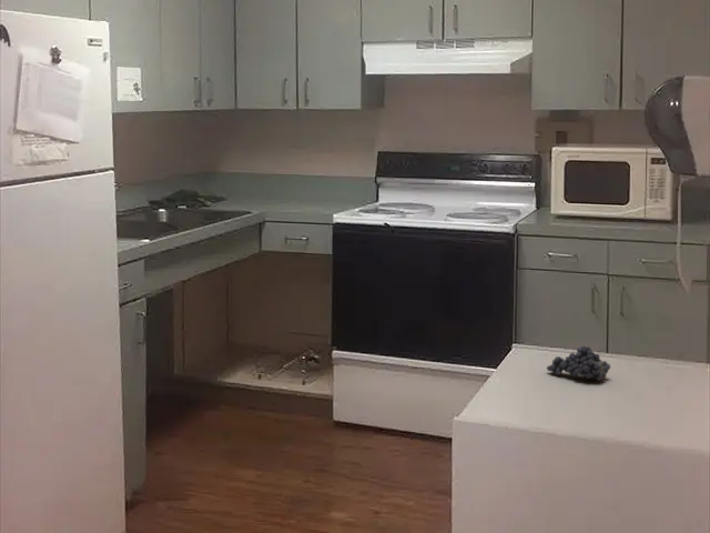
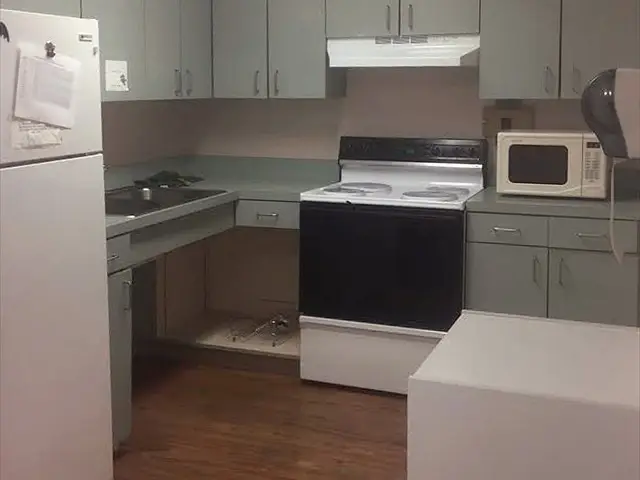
- fruit [546,345,611,382]
